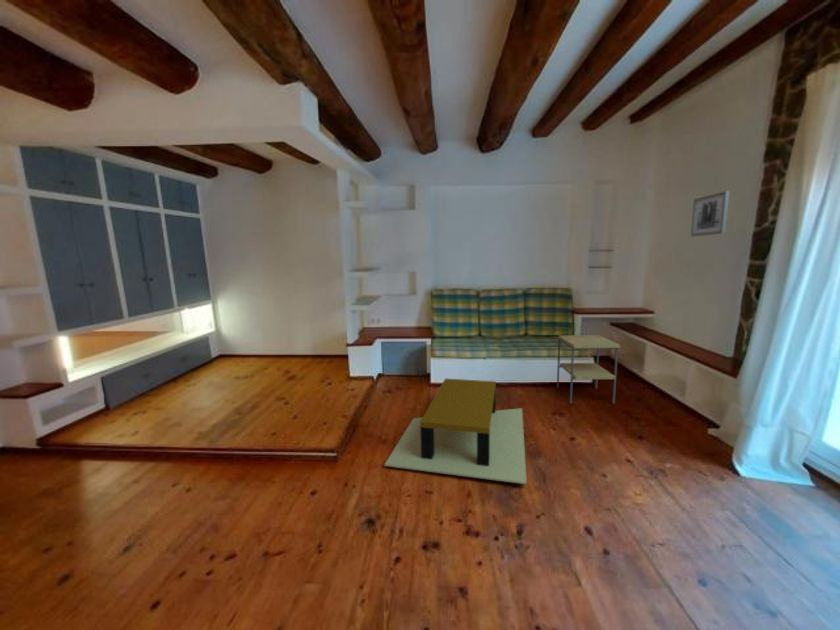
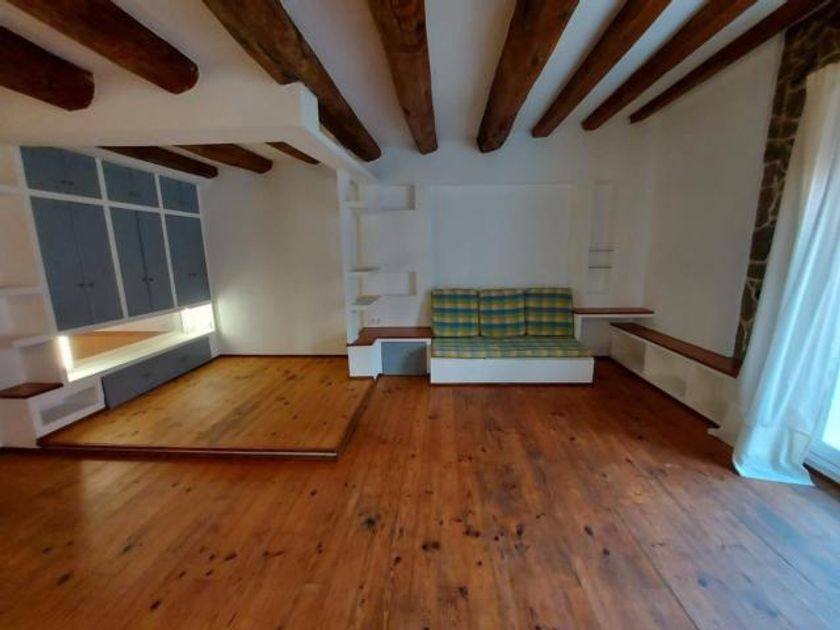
- wall art [690,190,731,238]
- coffee table [383,377,528,485]
- side table [556,334,621,405]
